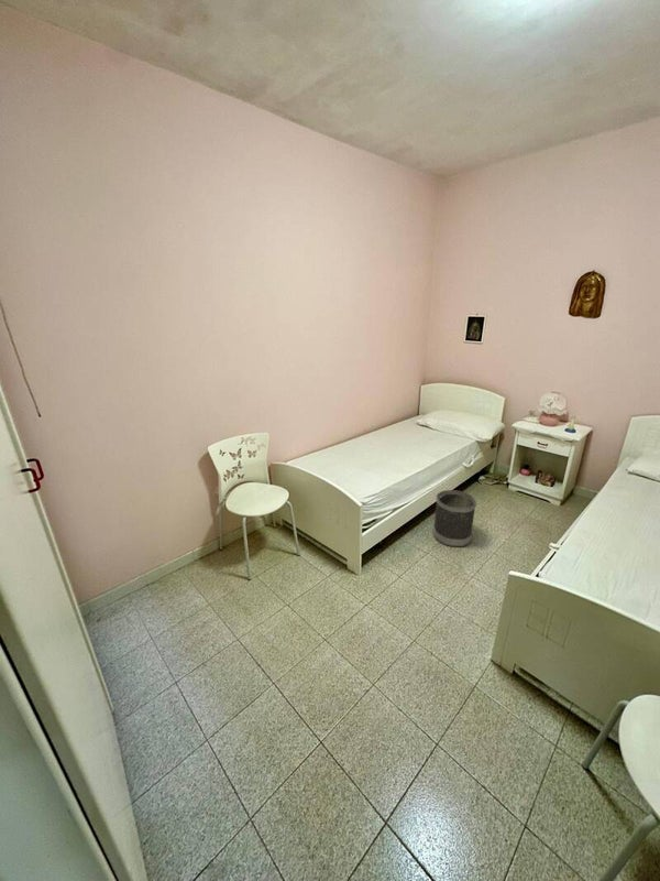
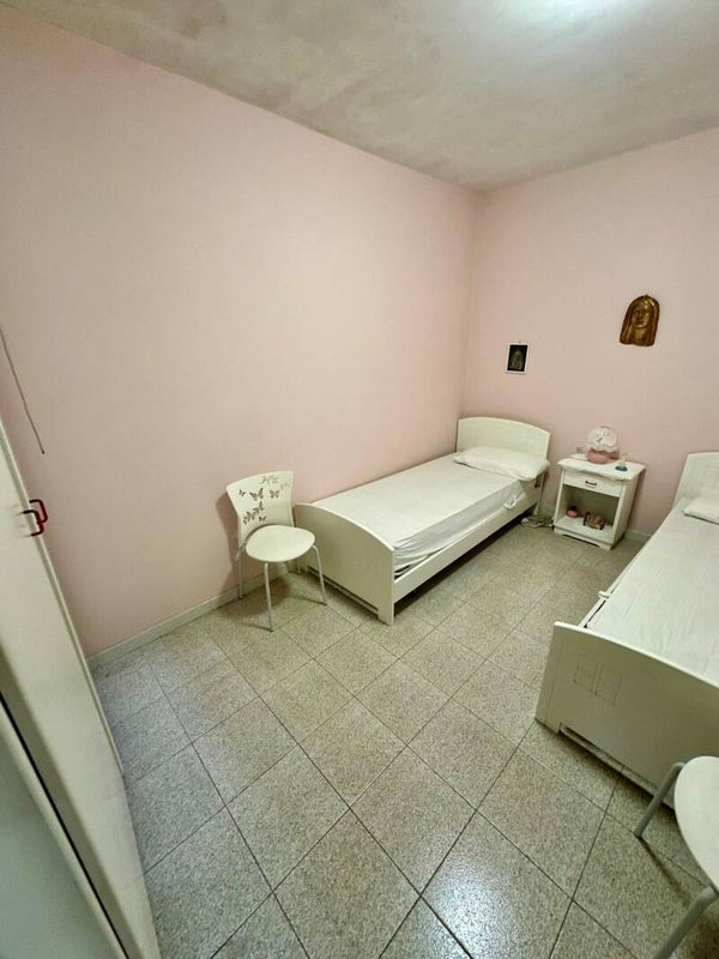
- wastebasket [432,489,477,548]
